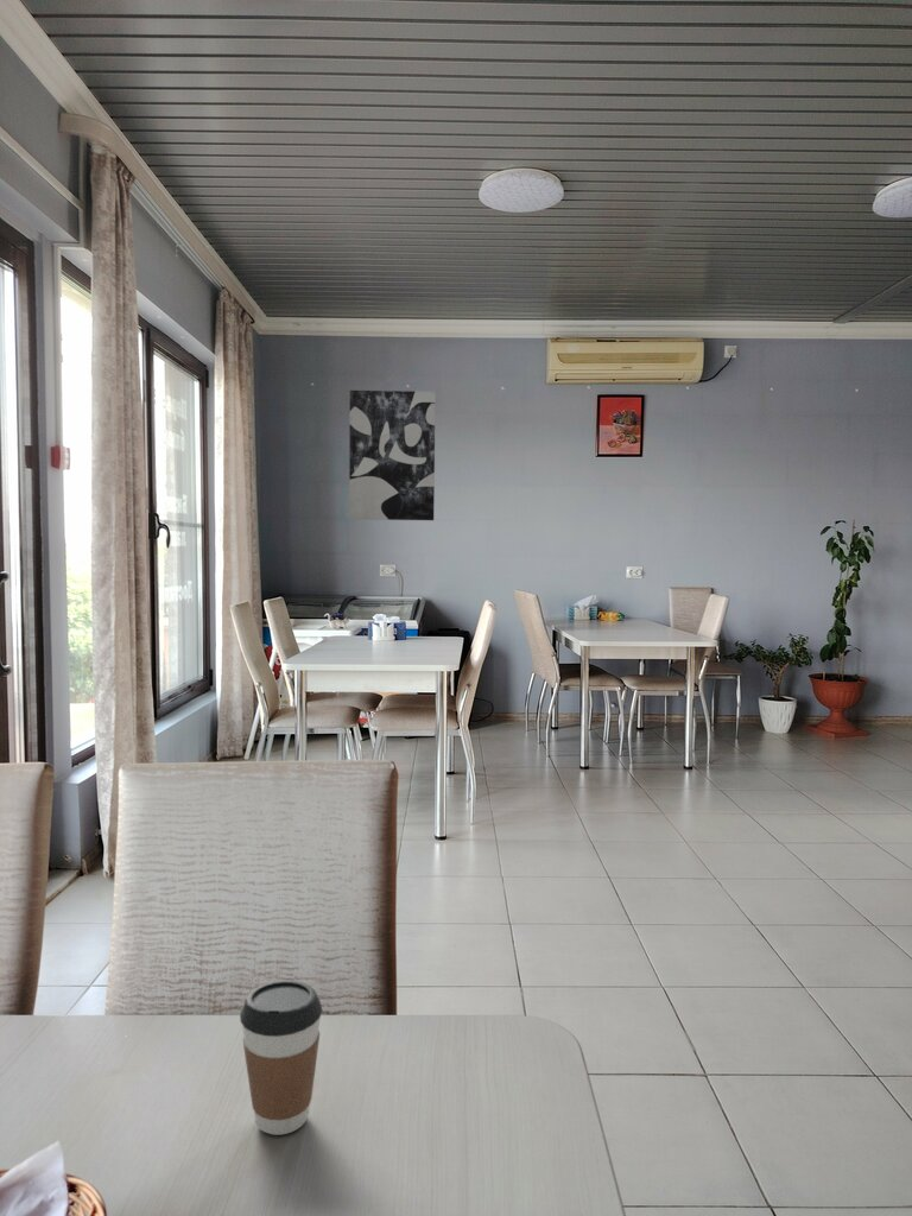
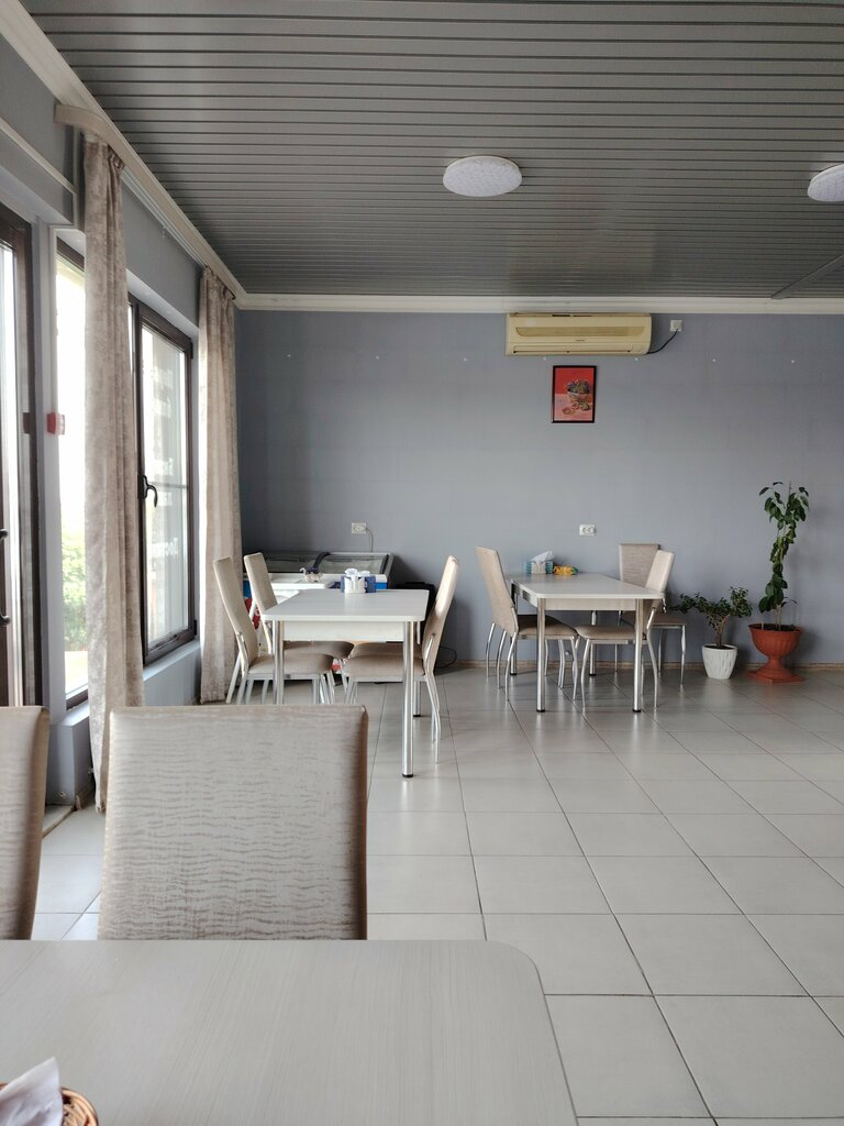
- wall art [348,390,437,521]
- coffee cup [239,980,323,1136]
